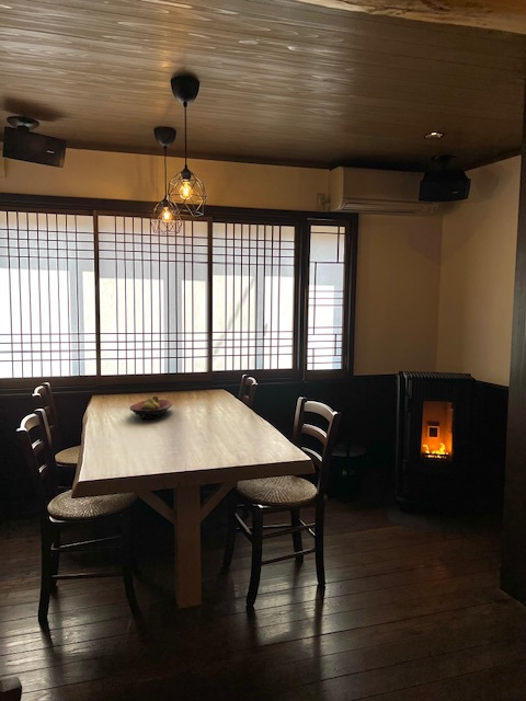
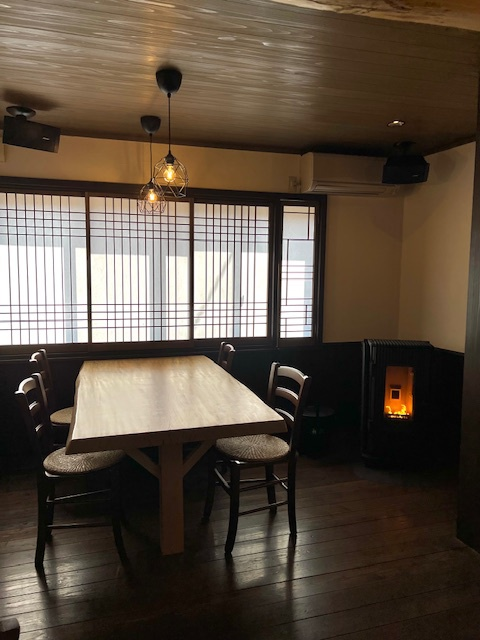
- fruit bowl [128,394,174,420]
